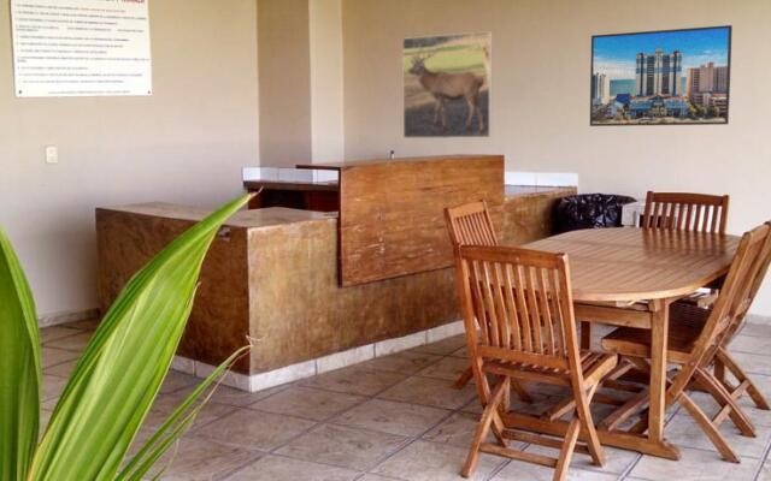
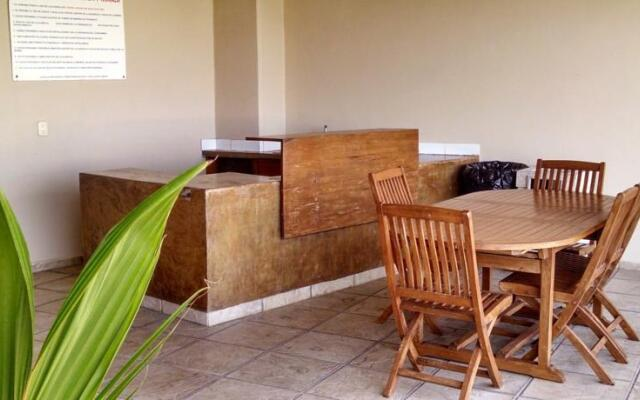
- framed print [401,30,493,139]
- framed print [589,24,734,127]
